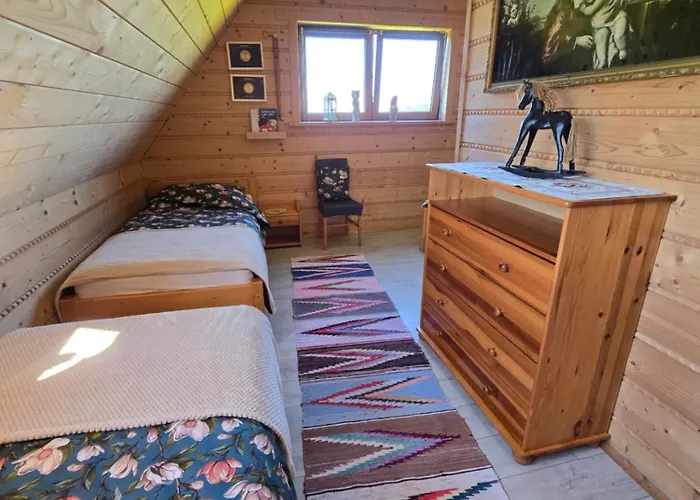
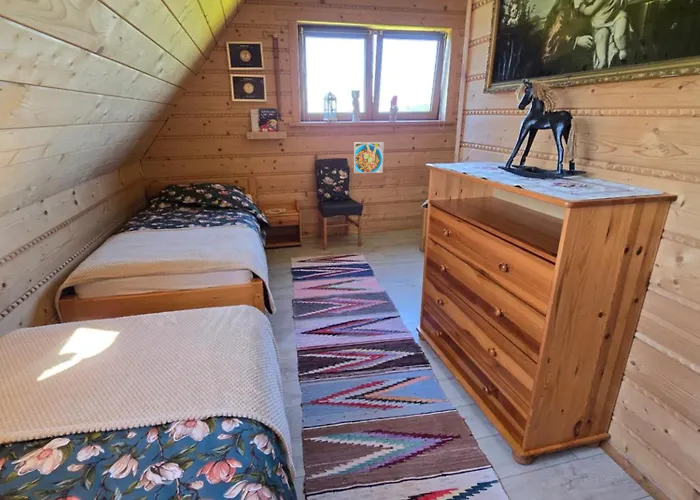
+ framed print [353,141,384,174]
